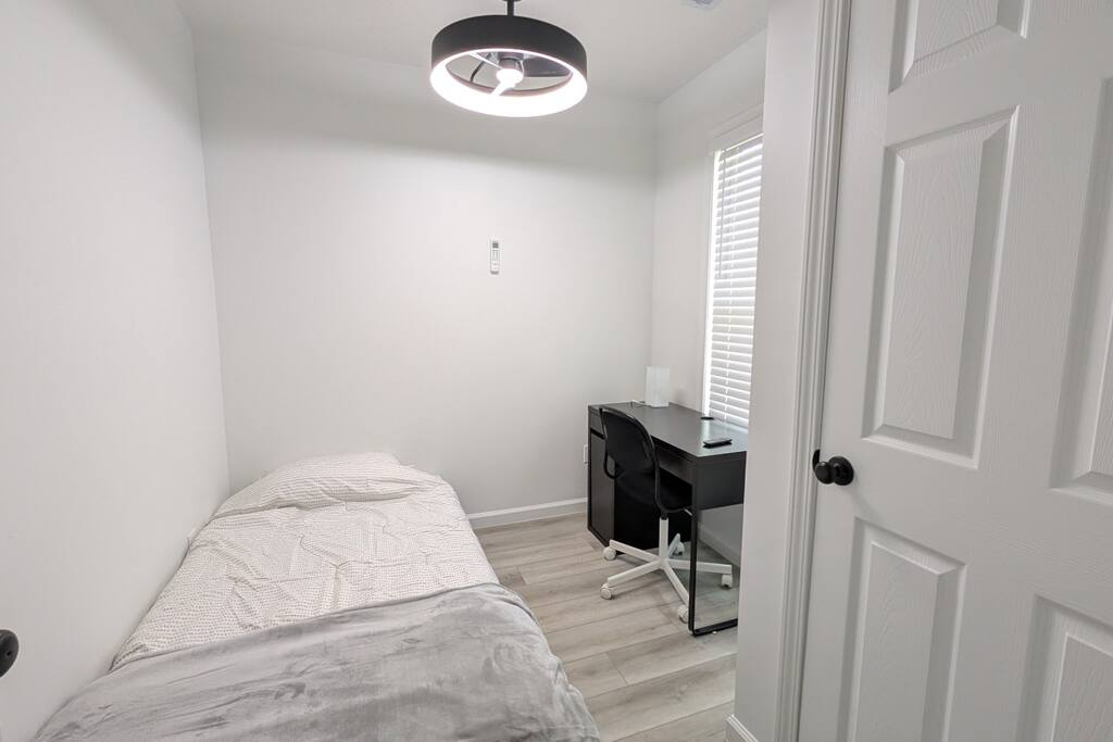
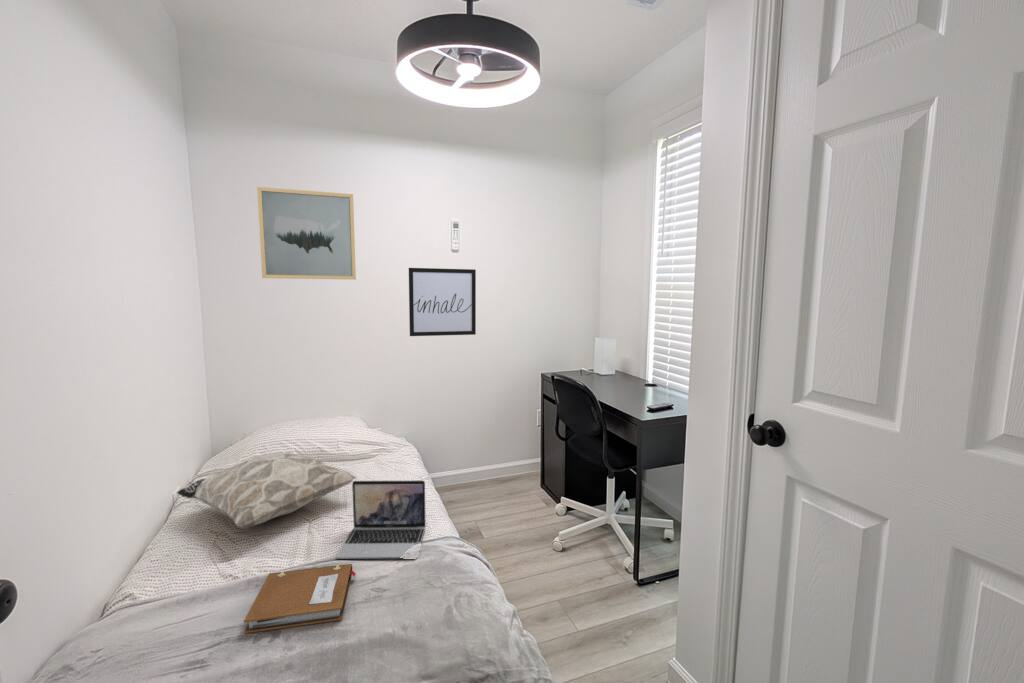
+ decorative pillow [176,452,357,530]
+ wall art [408,267,477,337]
+ notebook [243,563,357,634]
+ wall art [256,186,357,281]
+ laptop [335,479,427,560]
